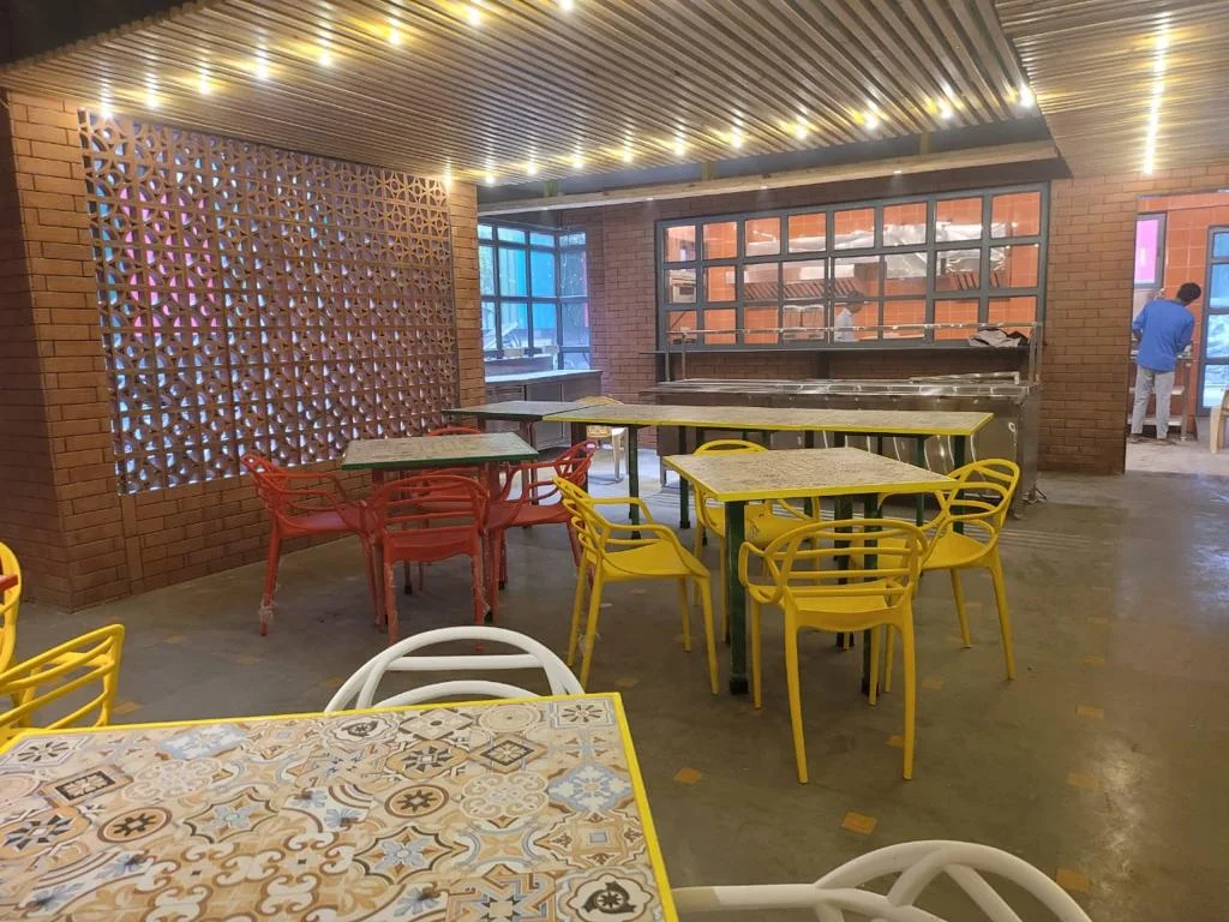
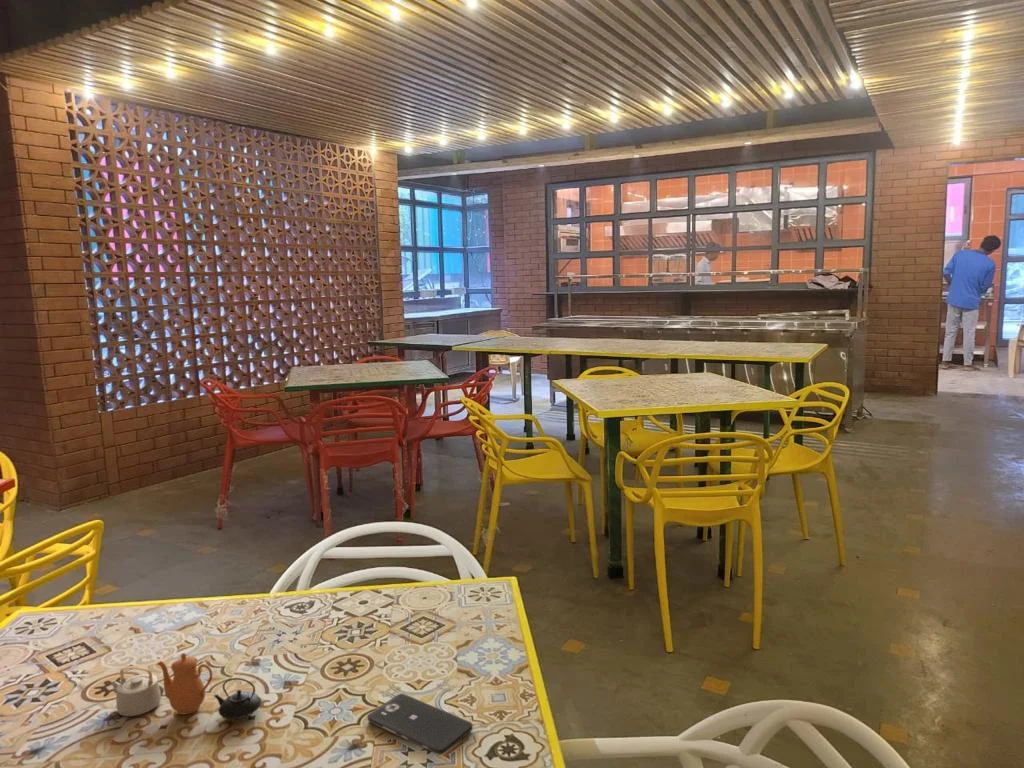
+ teapot [110,652,263,720]
+ smartphone [366,693,473,756]
